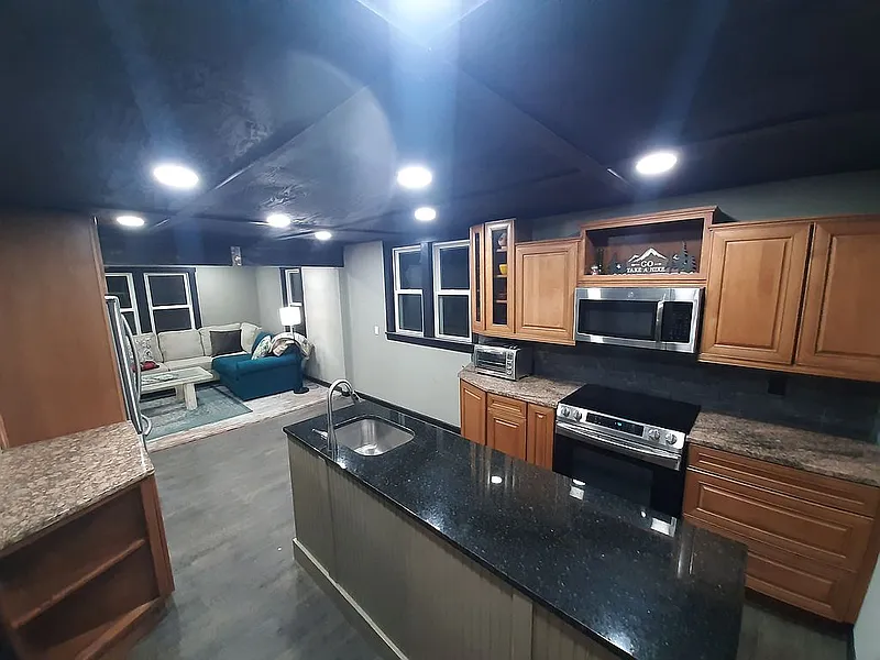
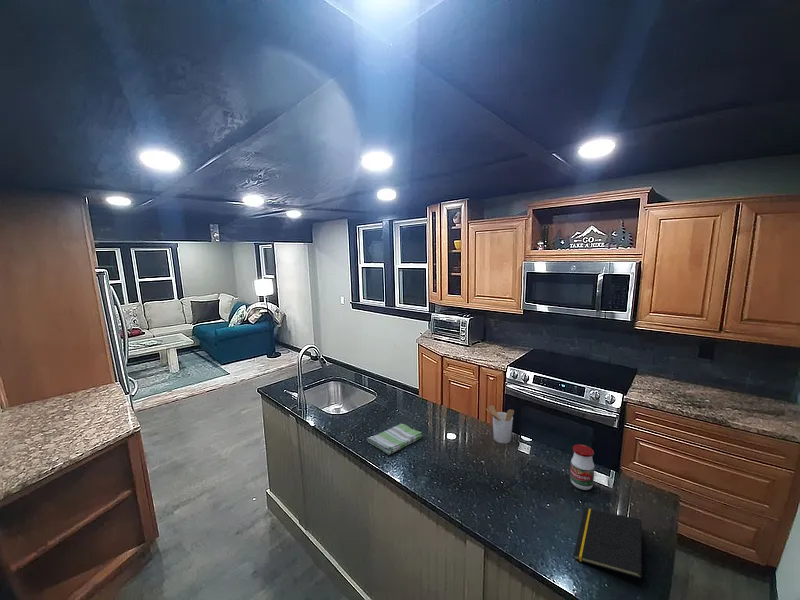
+ utensil holder [485,404,515,444]
+ notepad [573,507,643,579]
+ dish towel [367,423,424,456]
+ jar [569,444,595,491]
